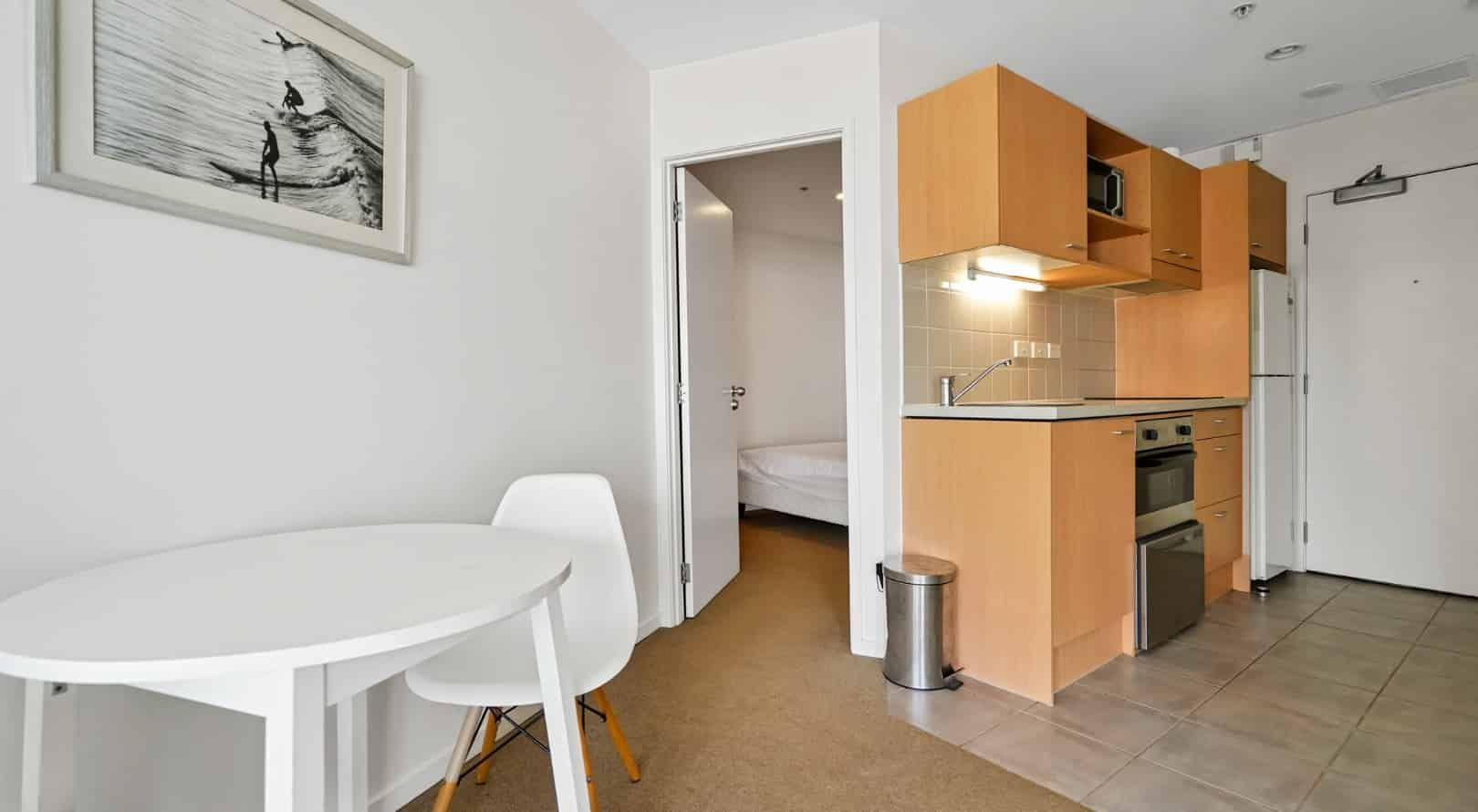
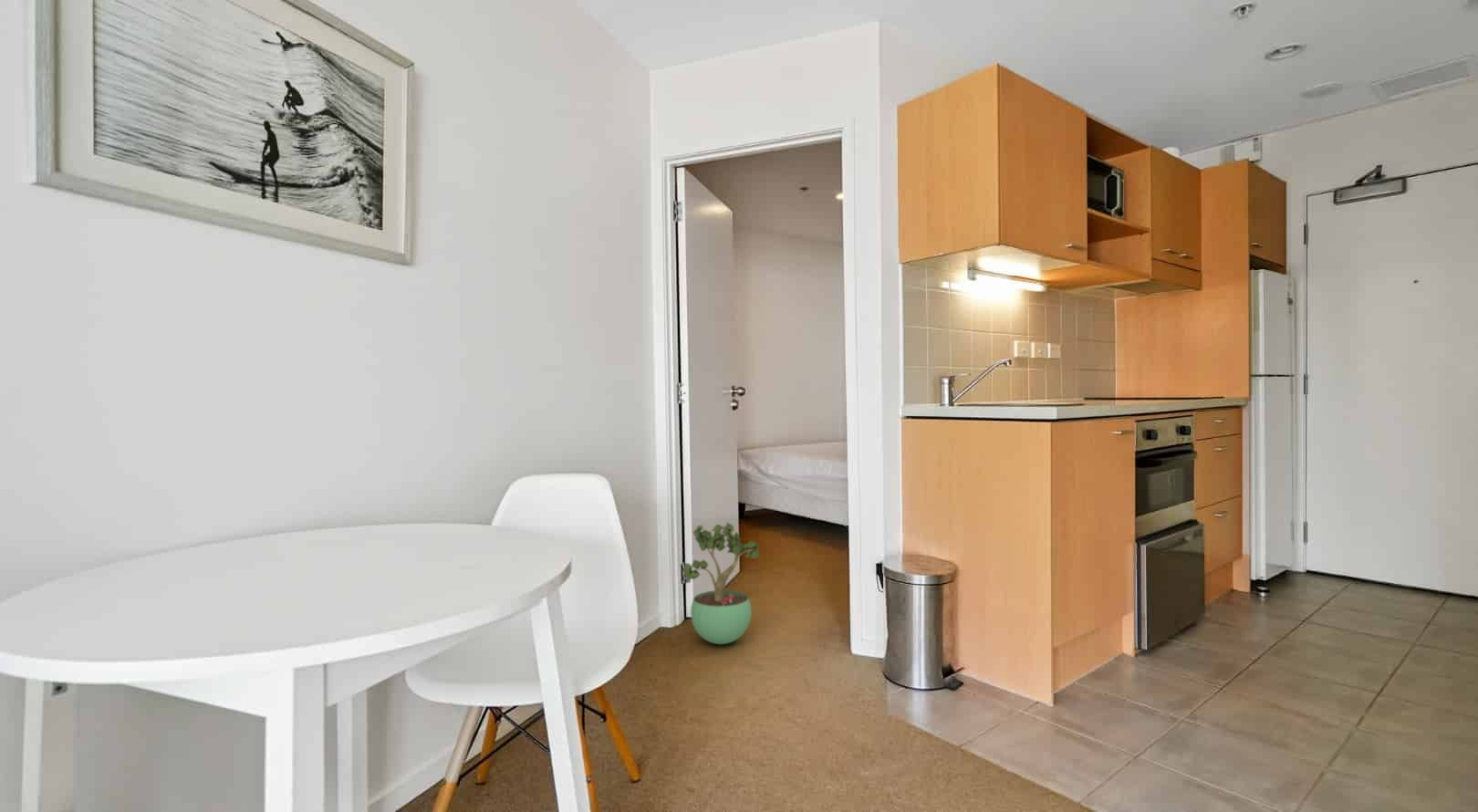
+ potted plant [682,521,761,645]
